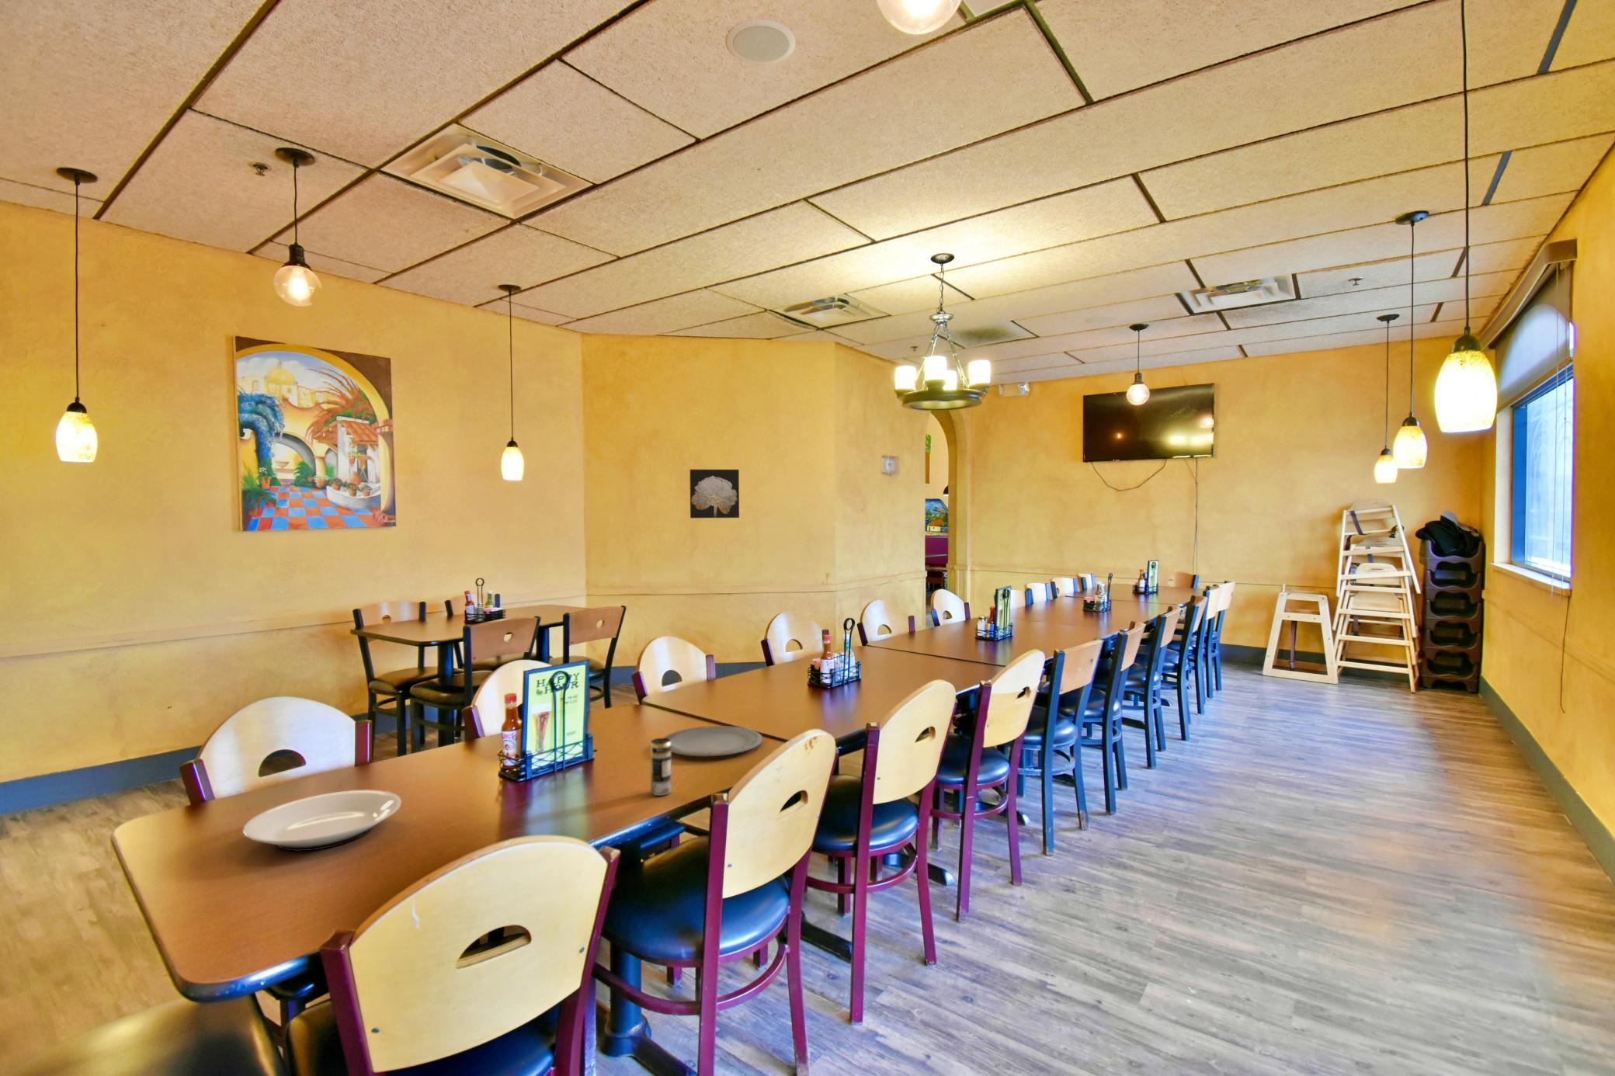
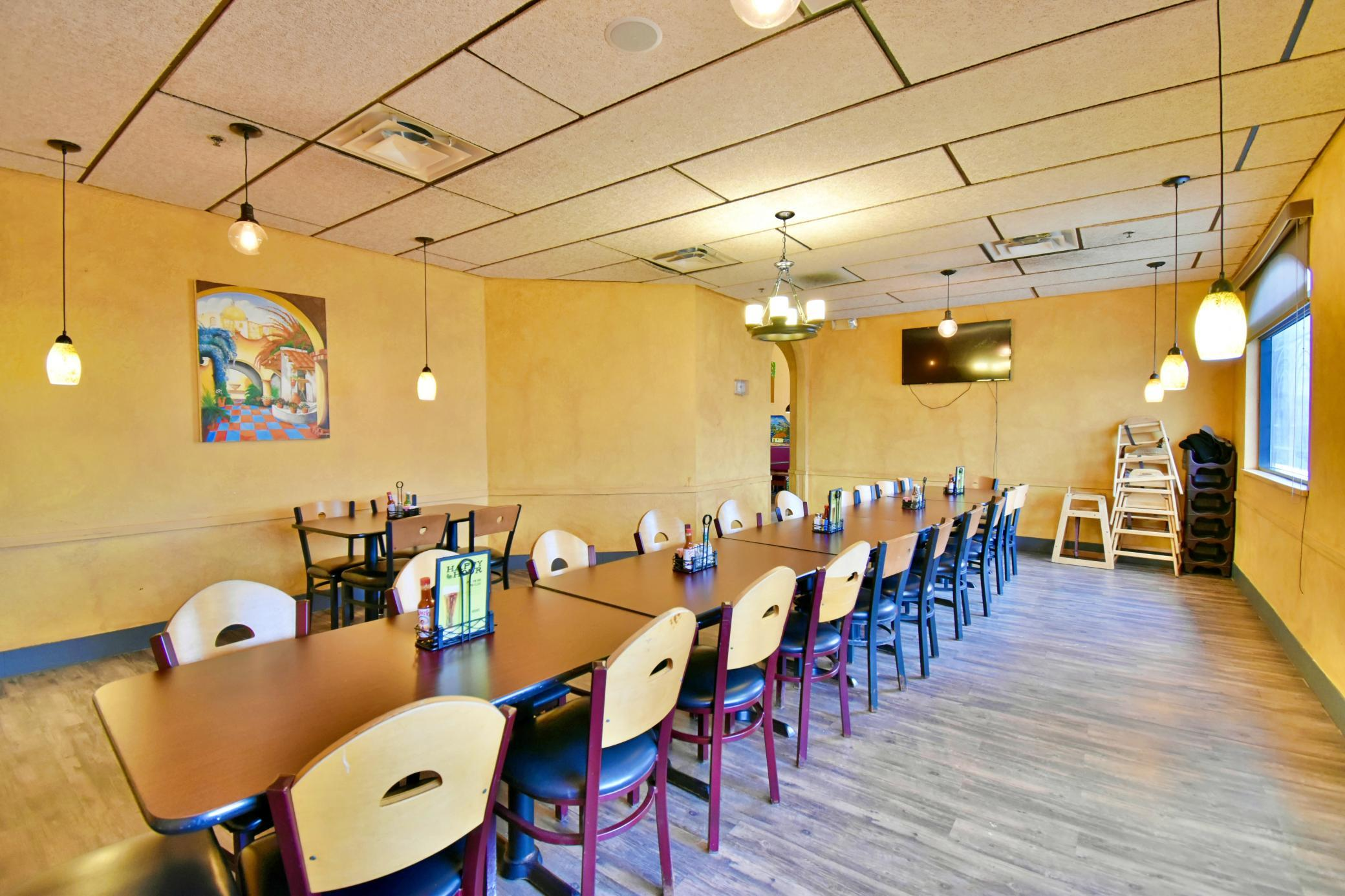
- plate [243,789,402,853]
- beverage can [650,737,672,796]
- plate [663,725,764,757]
- wall art [689,468,740,519]
